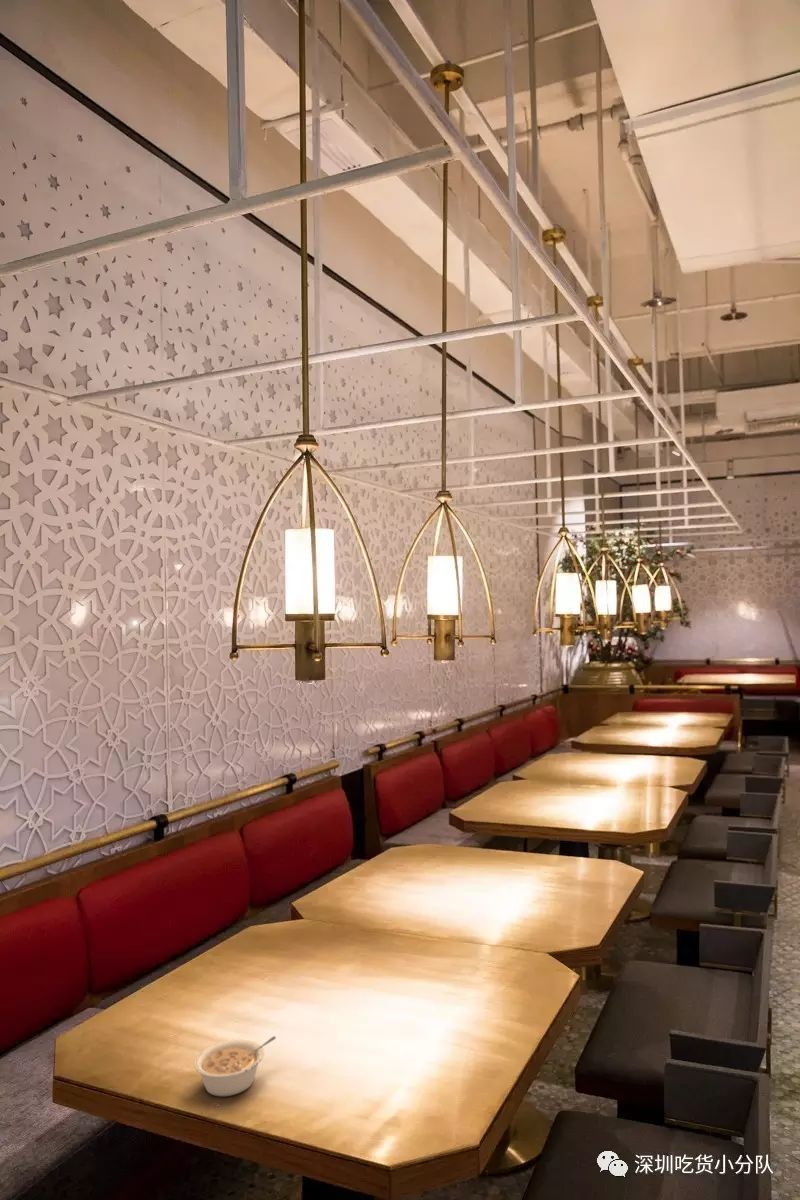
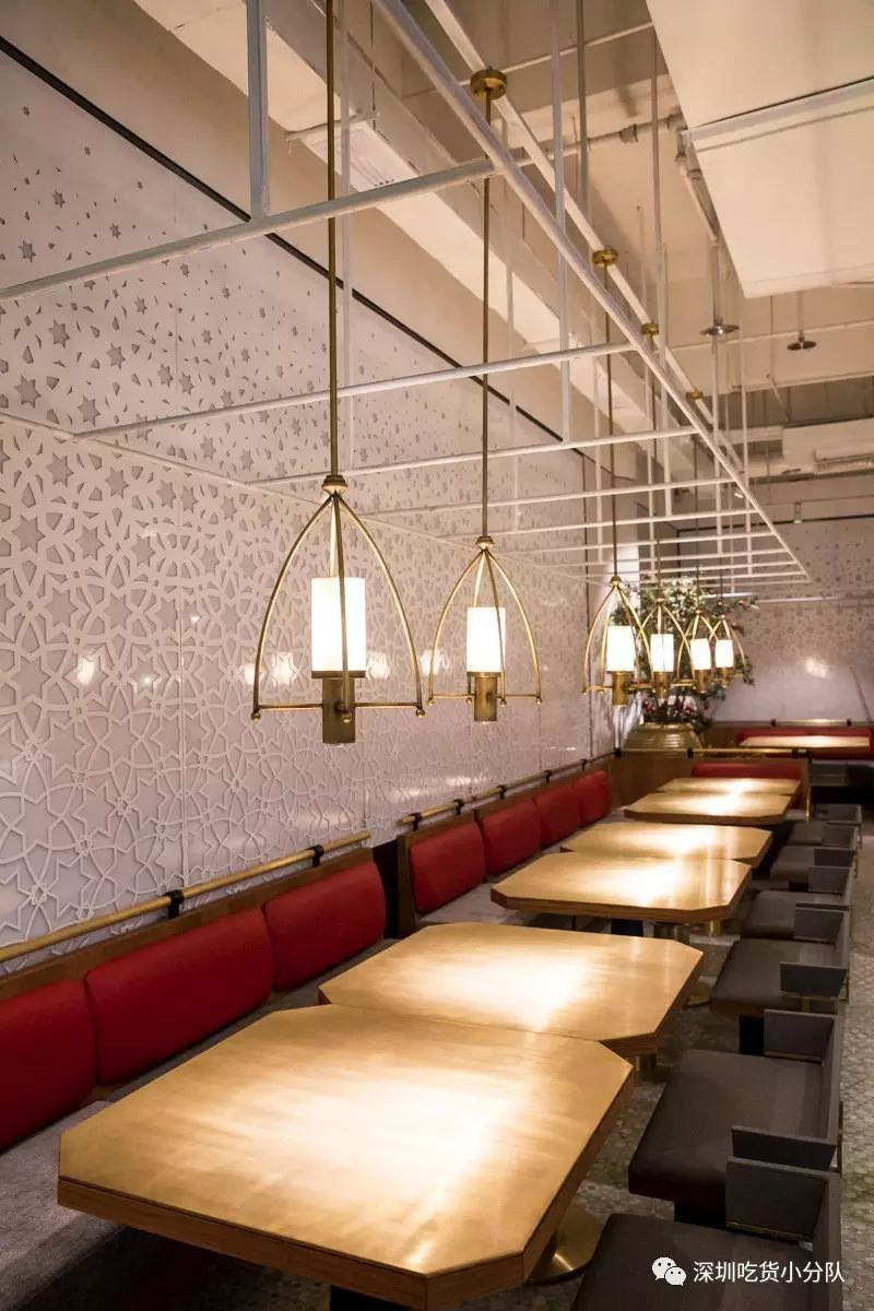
- legume [193,1035,277,1097]
